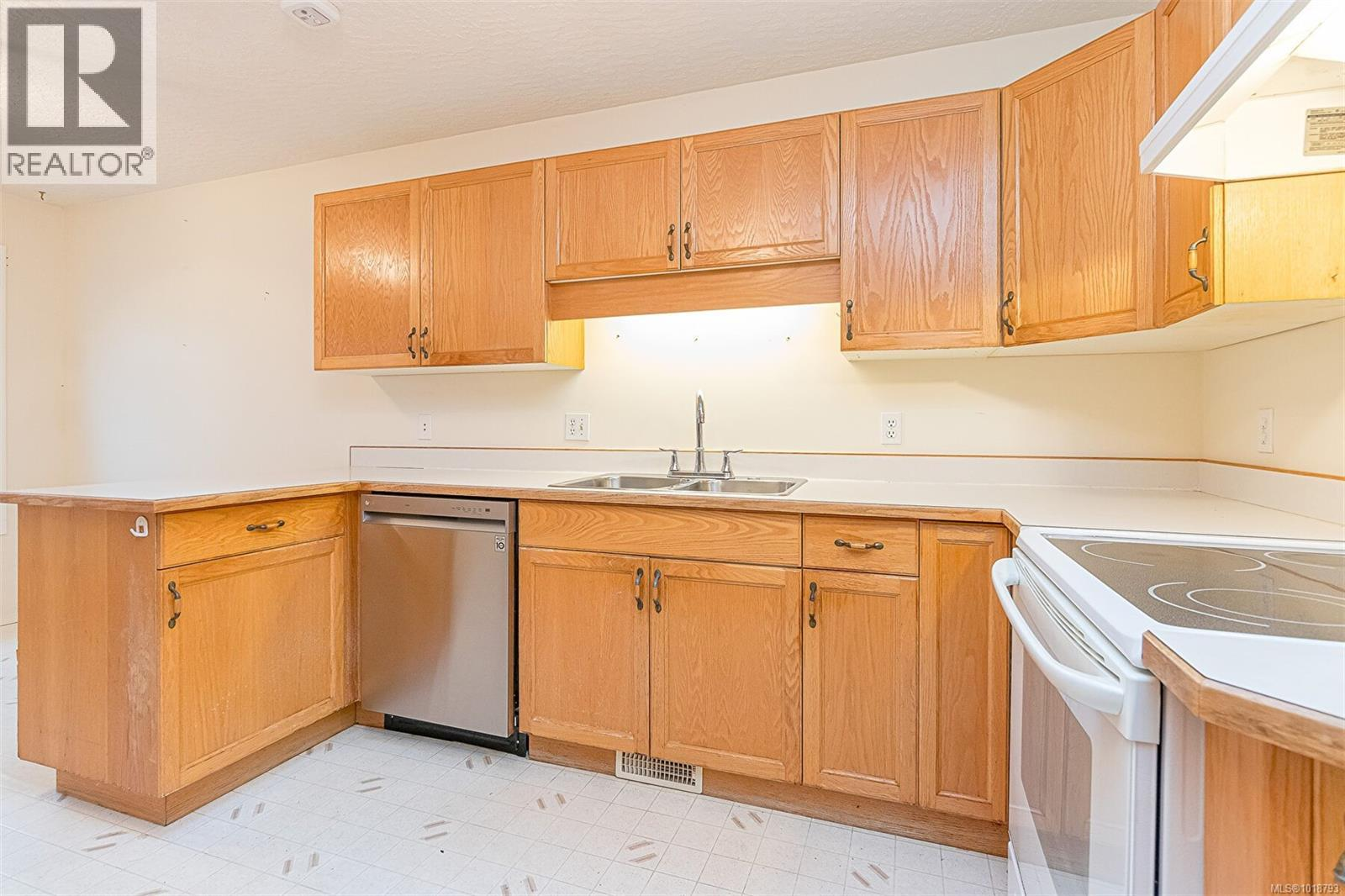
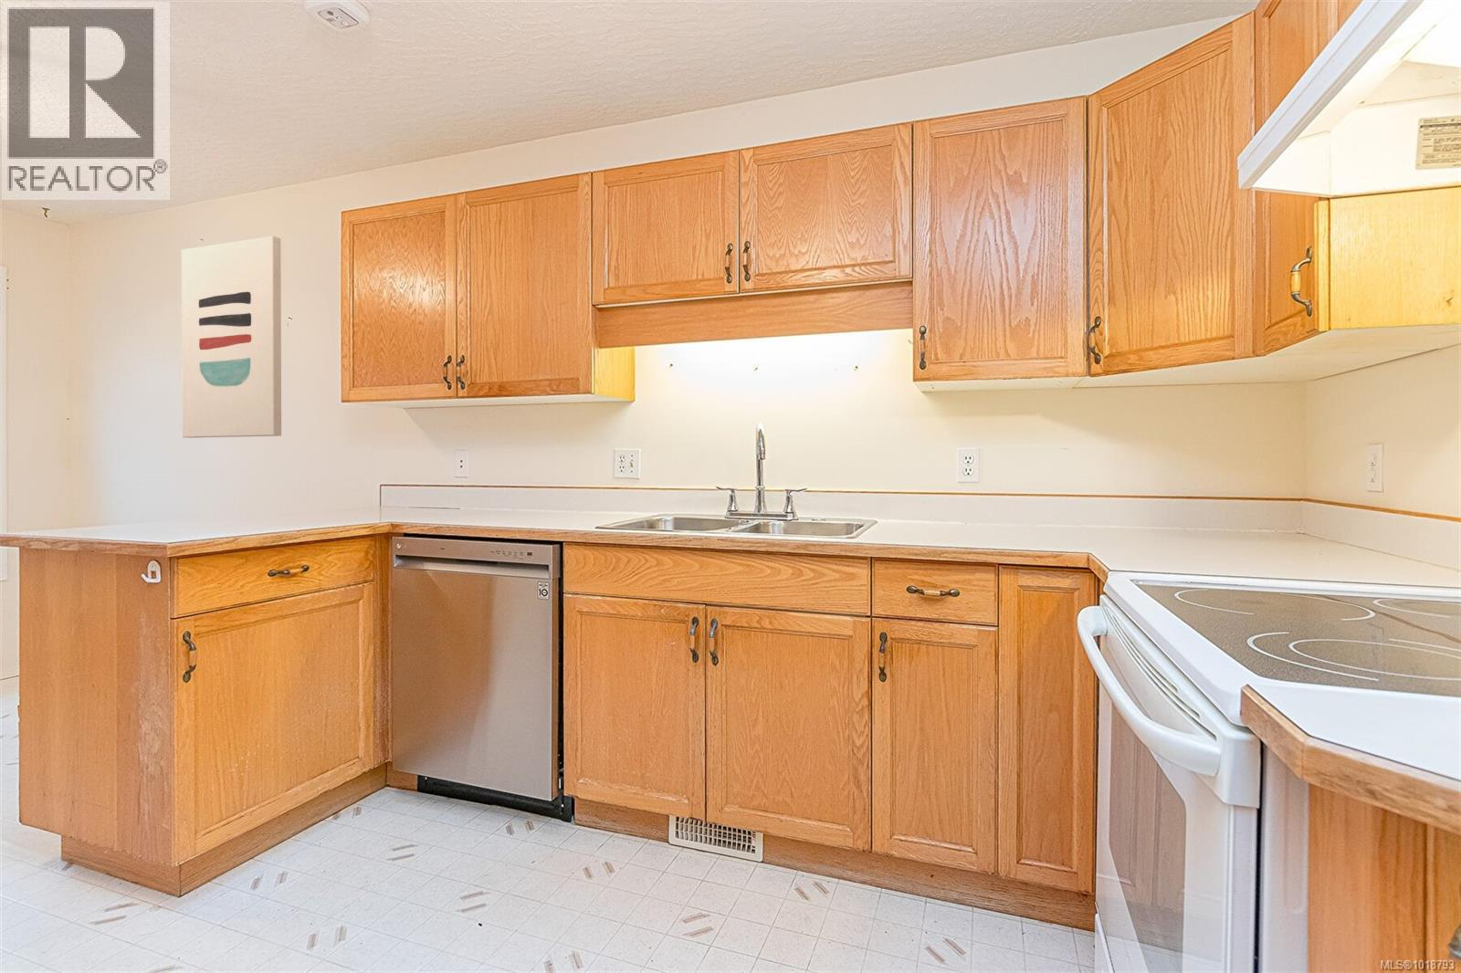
+ wall art [180,236,282,439]
